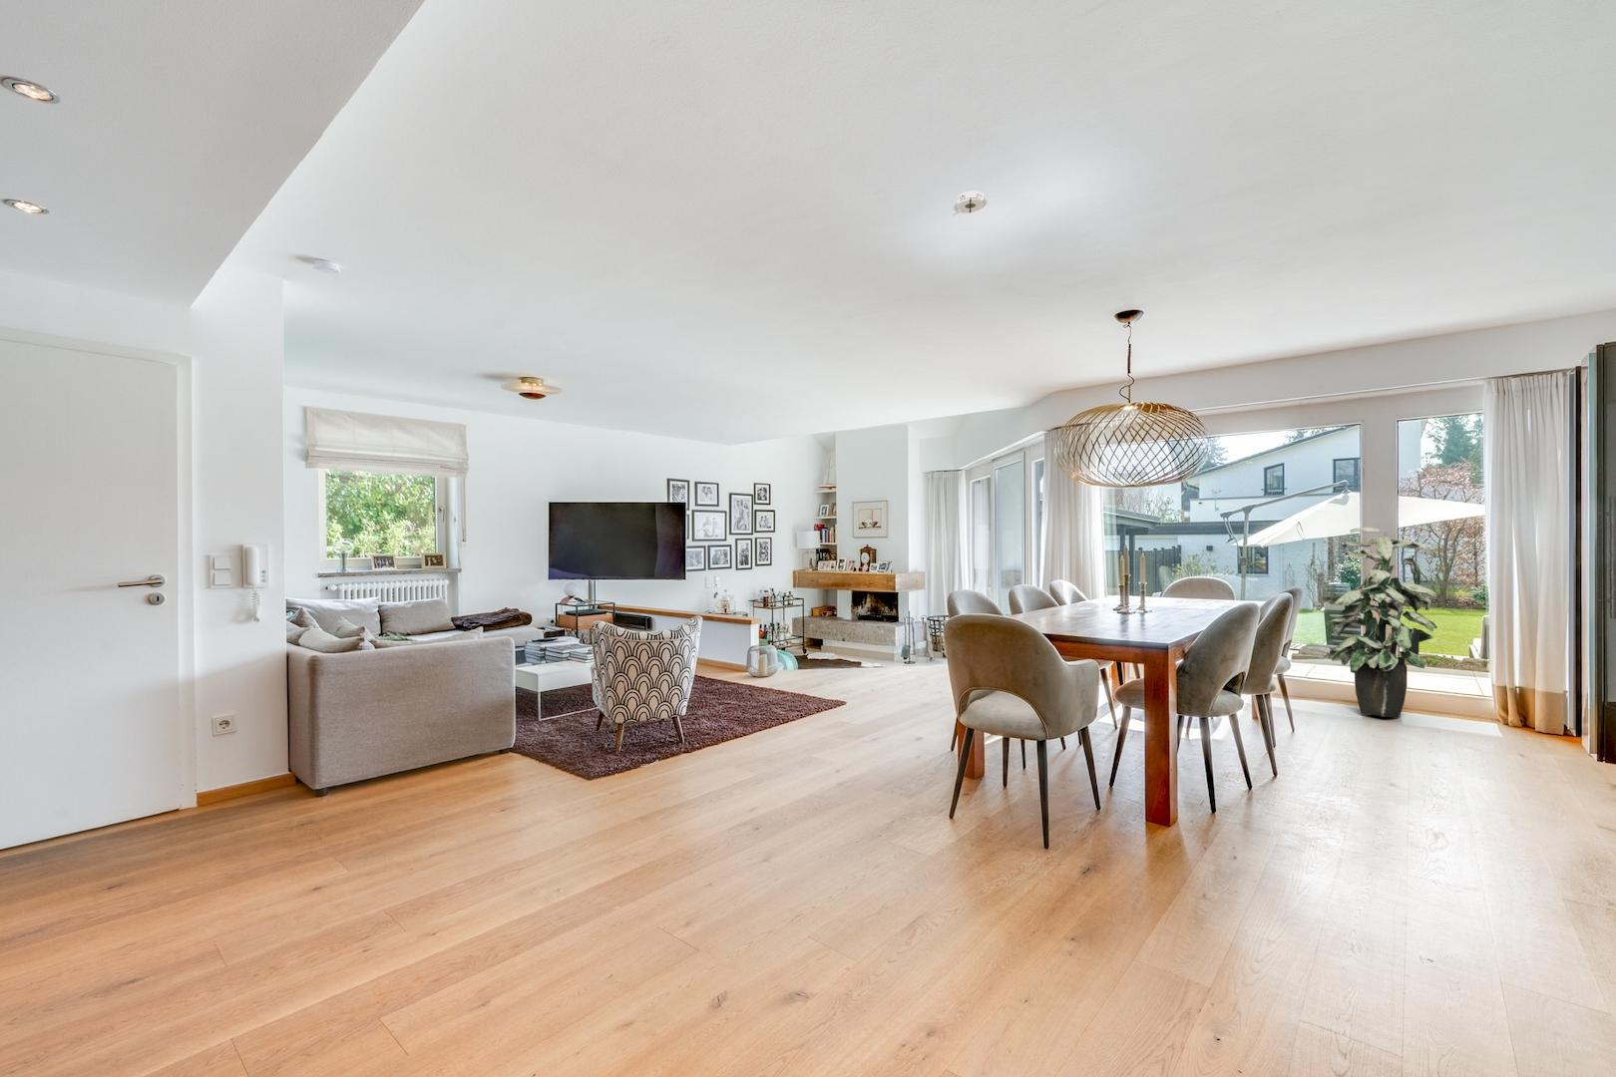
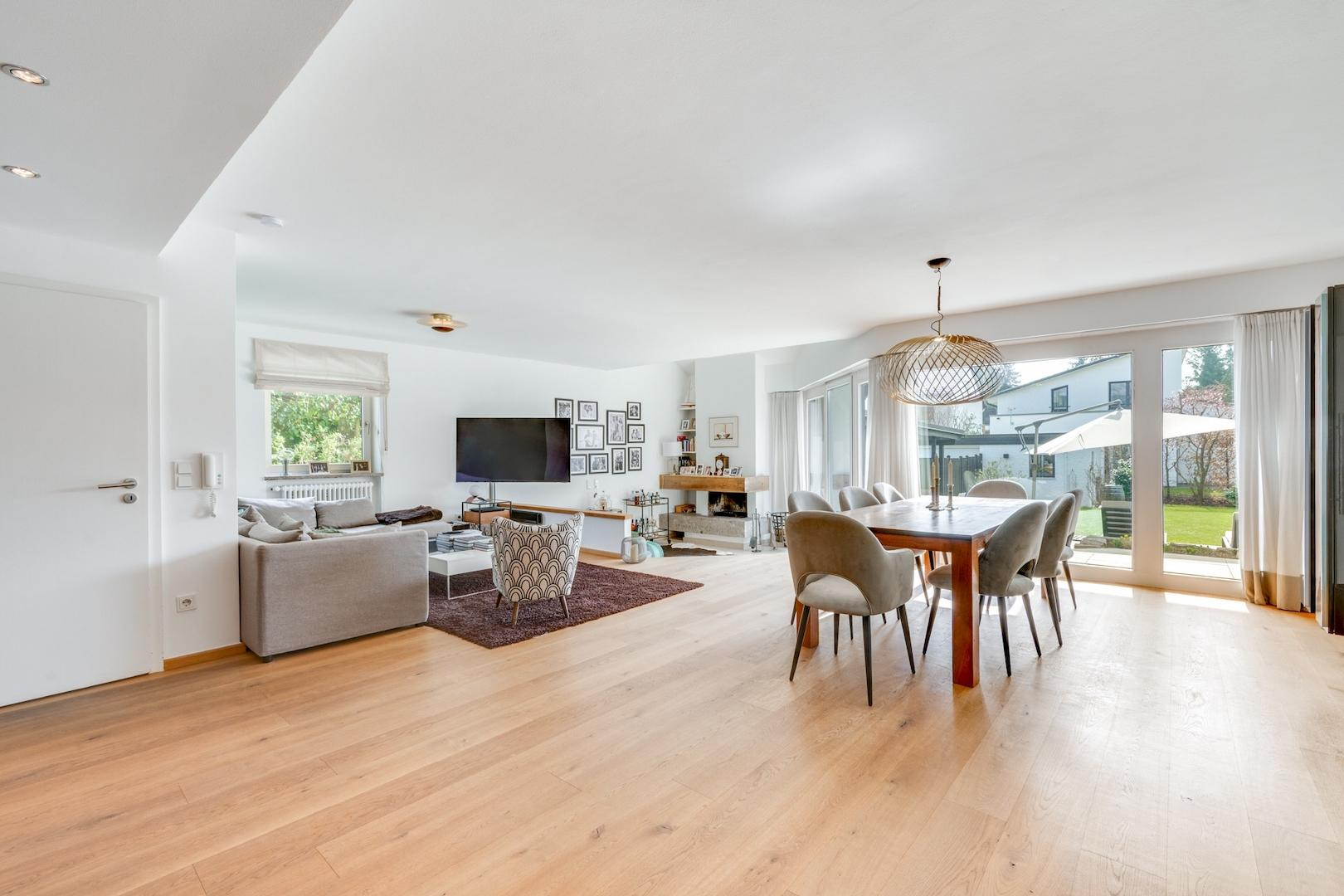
- indoor plant [1318,526,1438,719]
- smoke detector [952,190,988,216]
